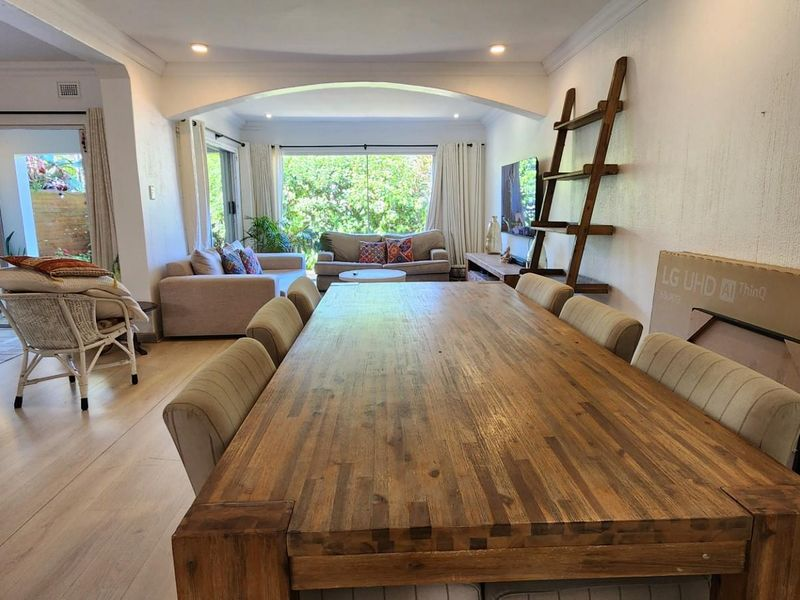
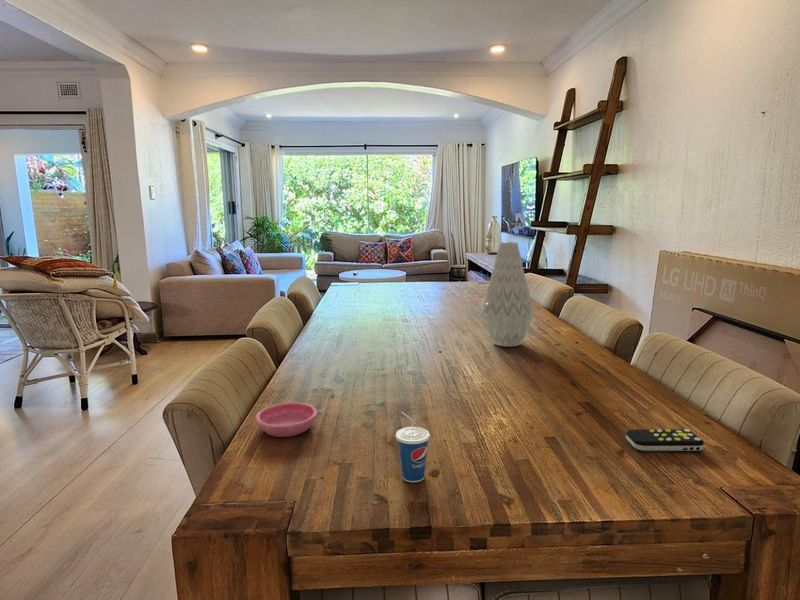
+ saucer [254,401,318,438]
+ vase [480,241,535,348]
+ remote control [625,428,705,452]
+ cup [395,410,431,483]
